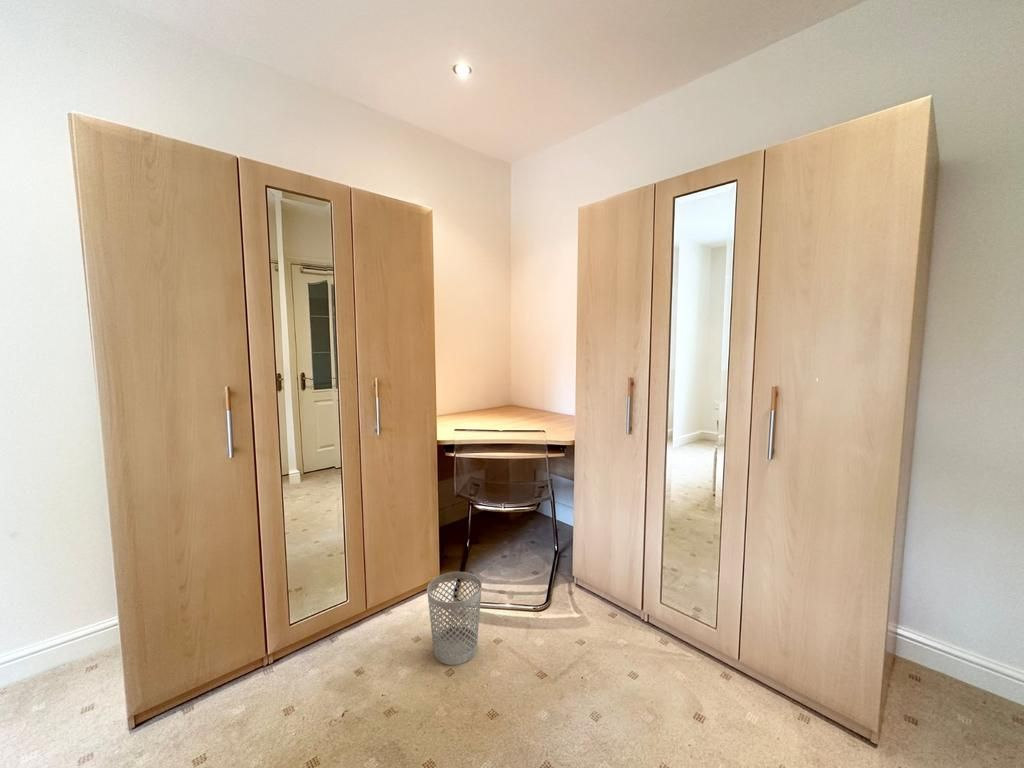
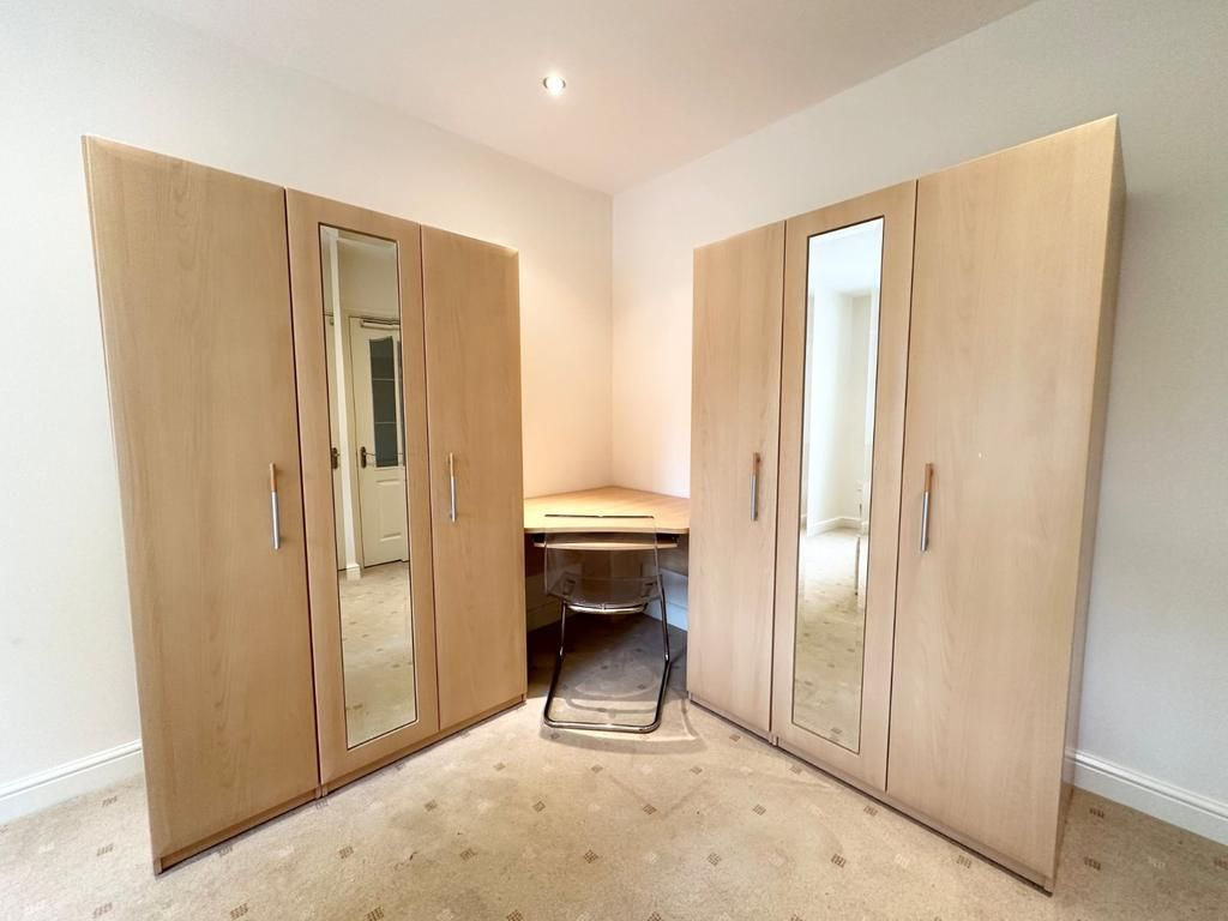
- wastebasket [426,571,483,666]
